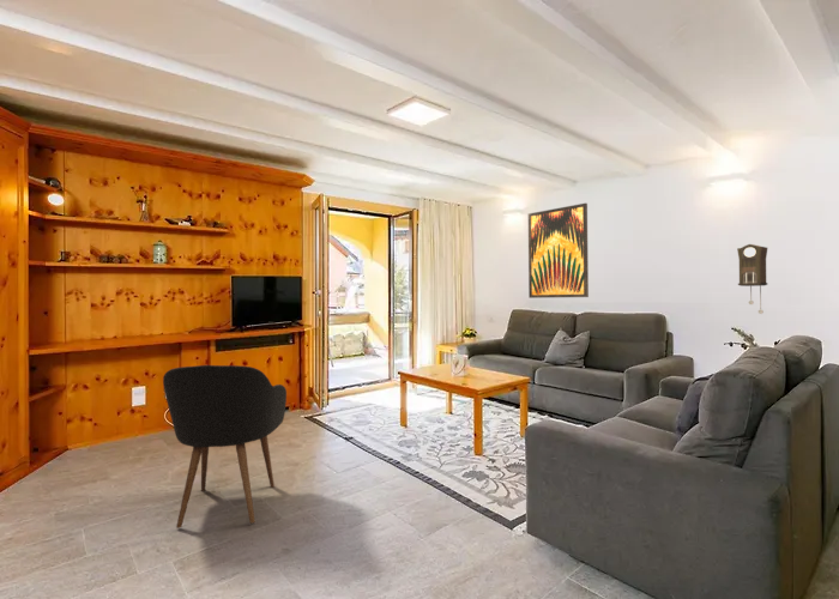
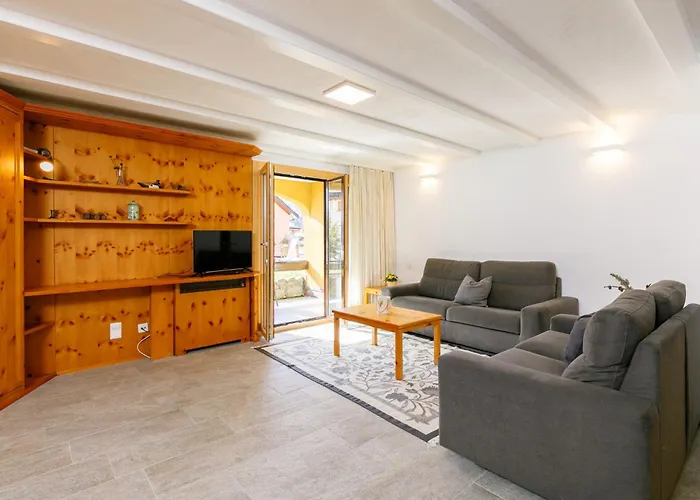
- pendulum clock [736,243,768,315]
- wall art [527,202,590,300]
- armchair [162,364,288,530]
